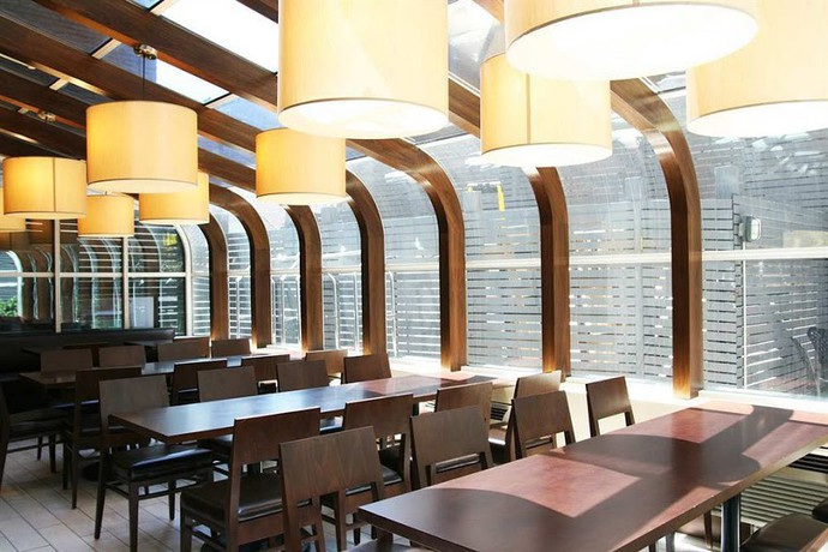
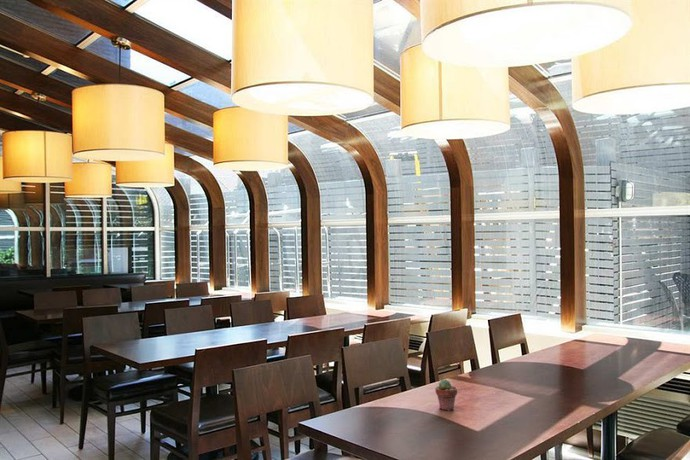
+ potted succulent [434,378,458,412]
